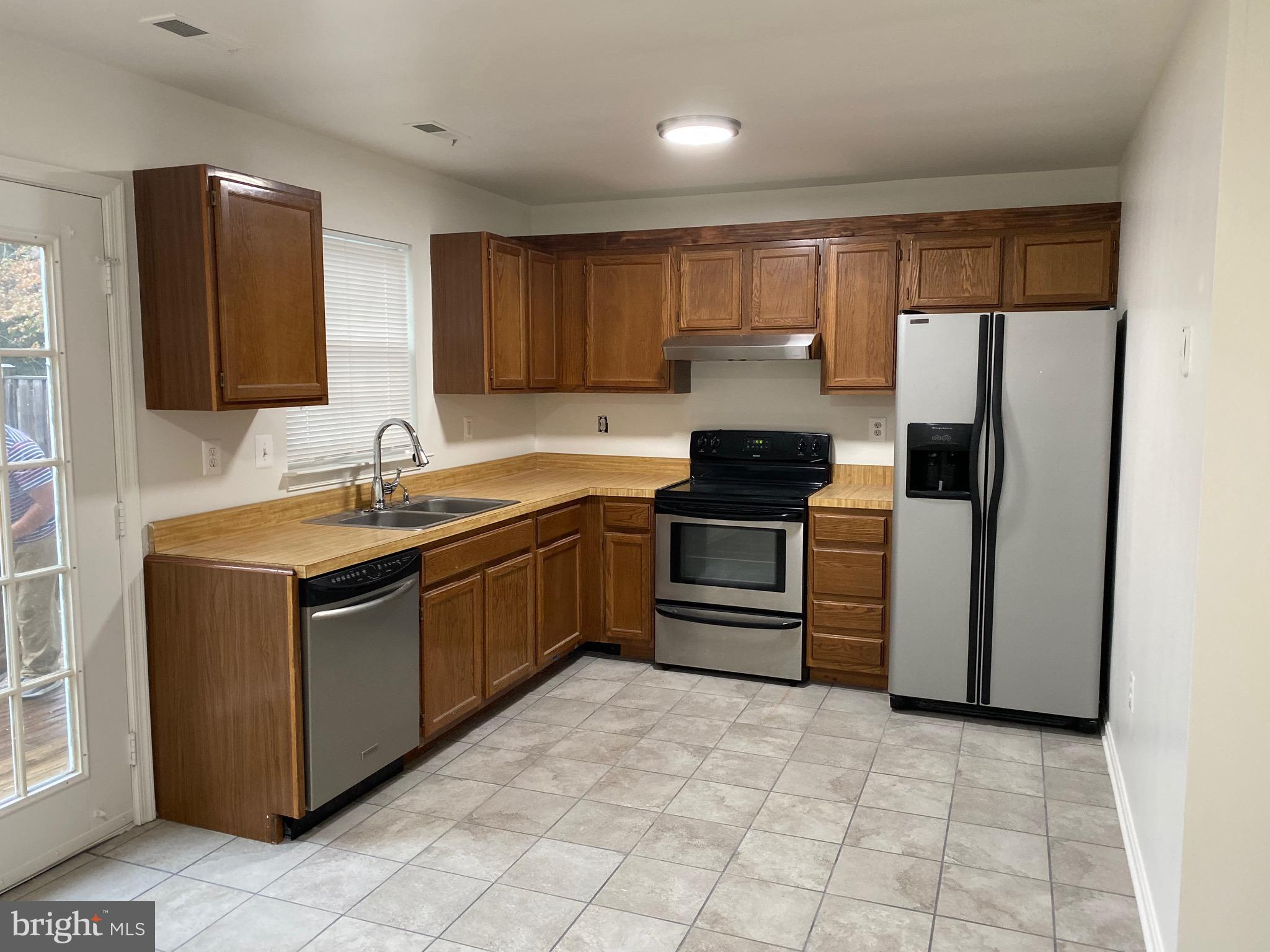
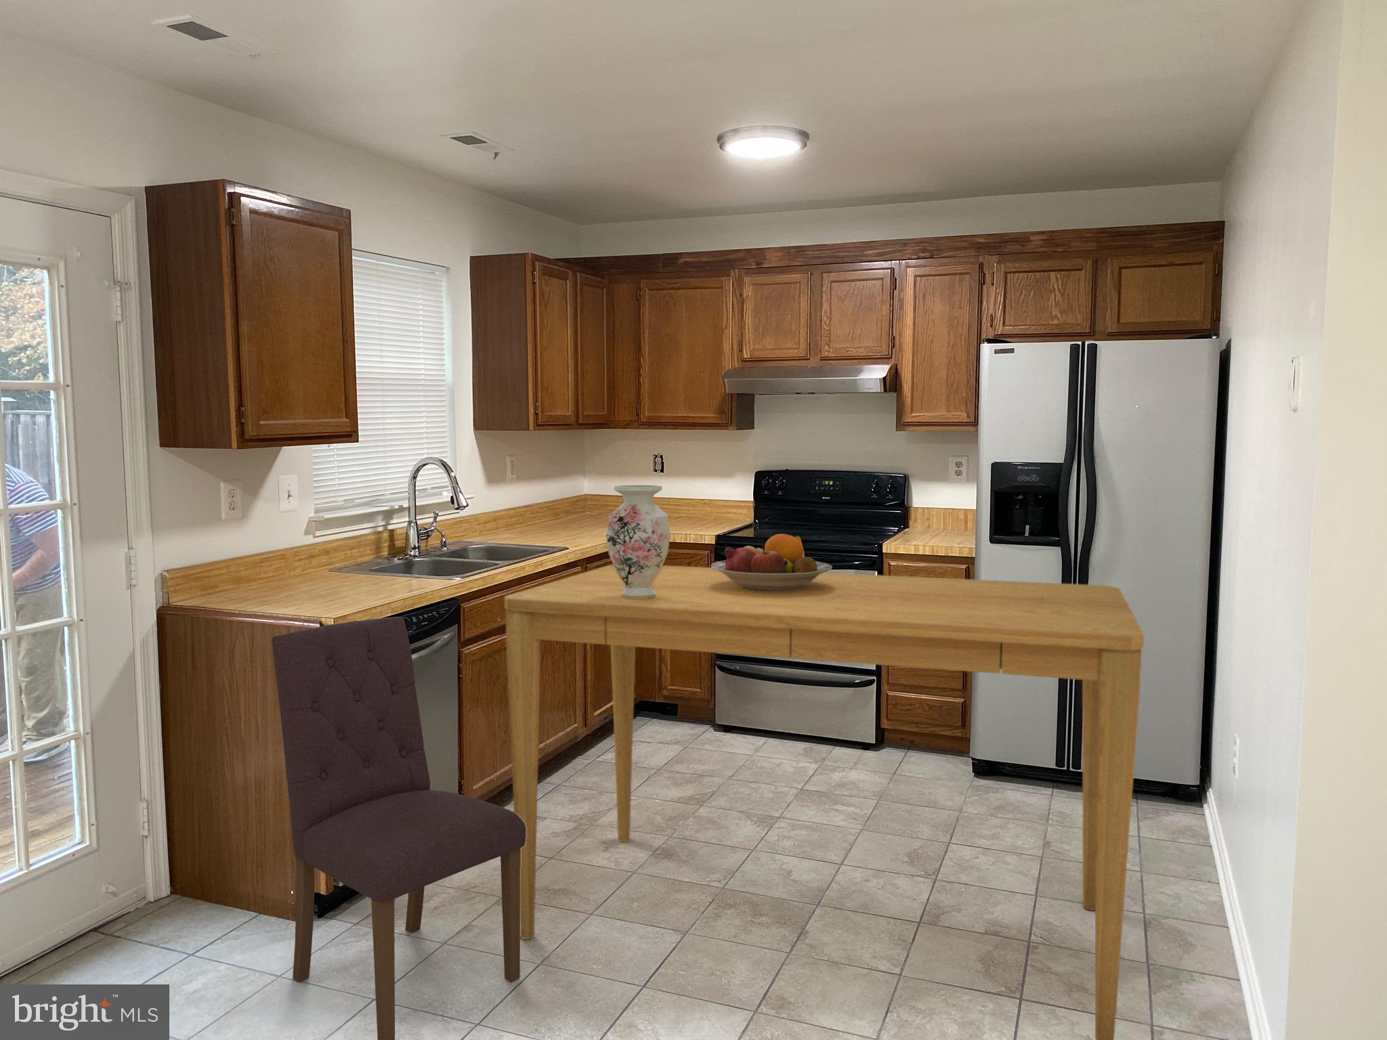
+ dining chair [271,616,526,1040]
+ dining table [503,564,1145,1040]
+ vase [605,484,672,599]
+ fruit bowl [711,533,833,590]
